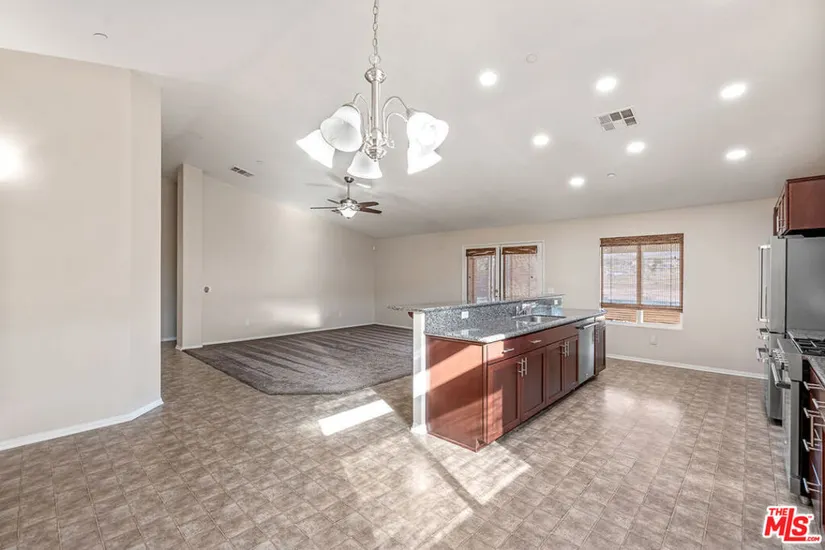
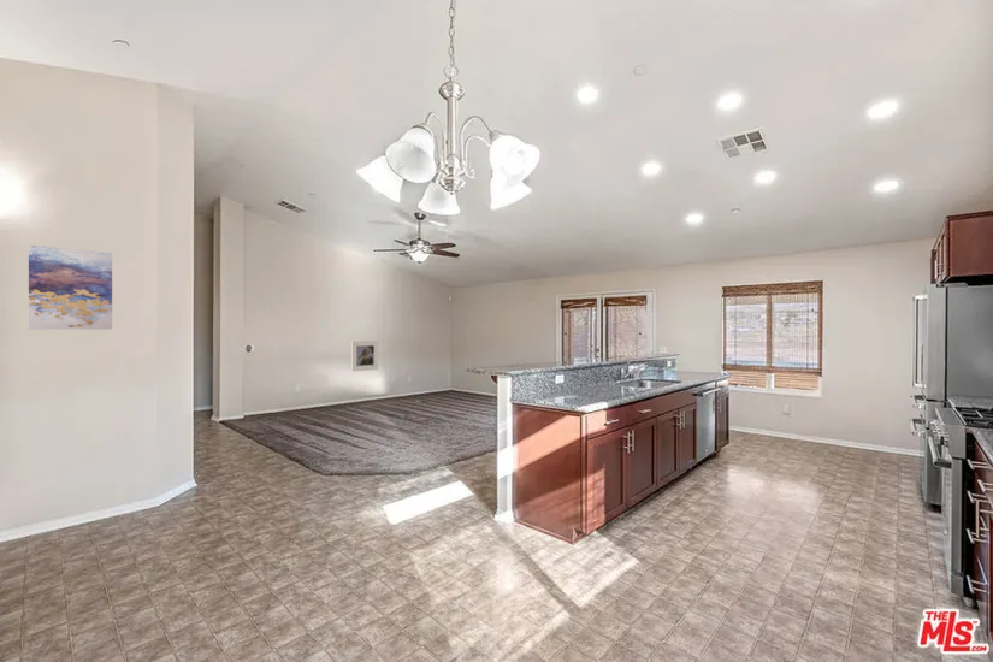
+ wall art [28,243,113,331]
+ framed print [350,339,379,372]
